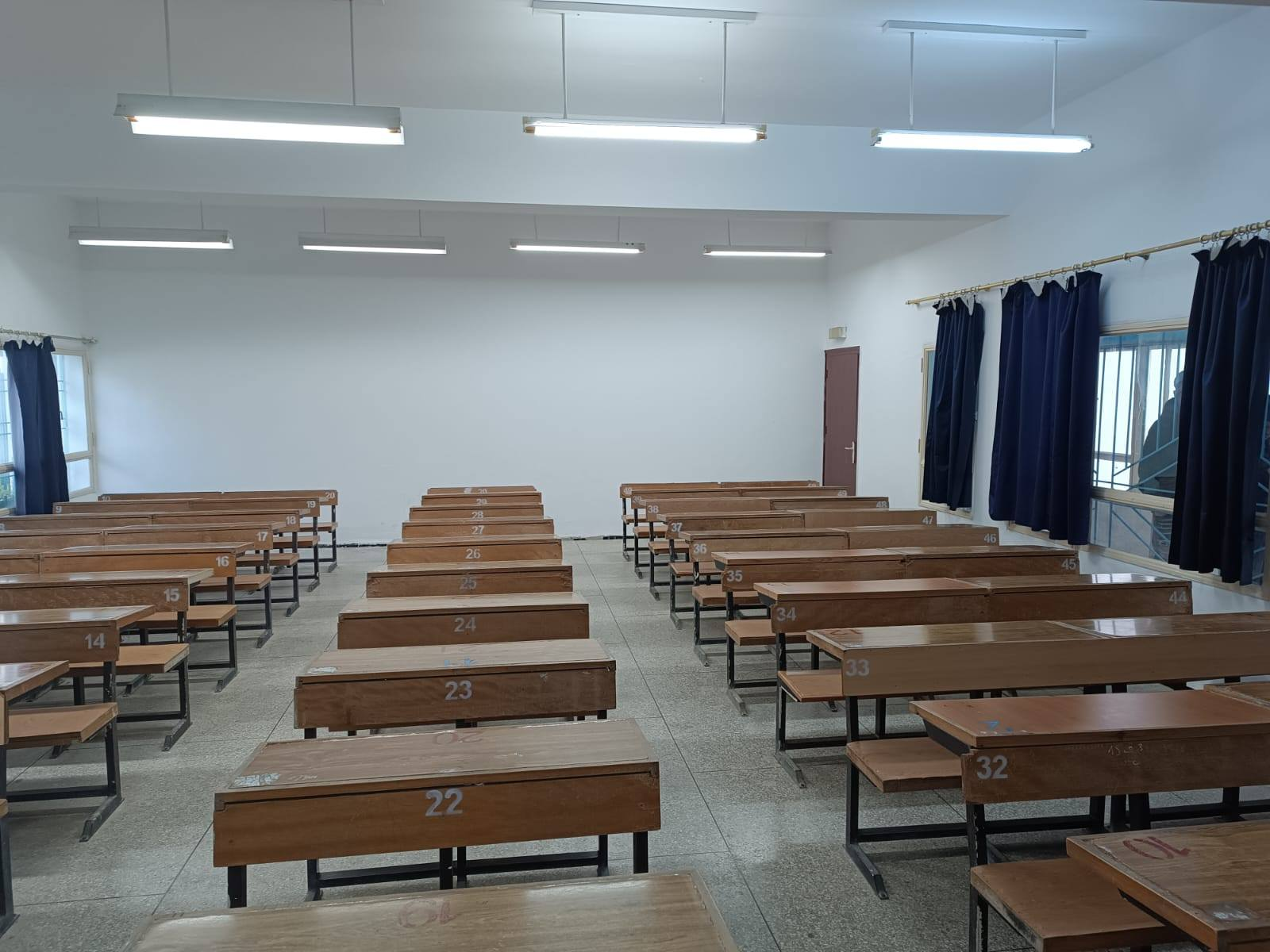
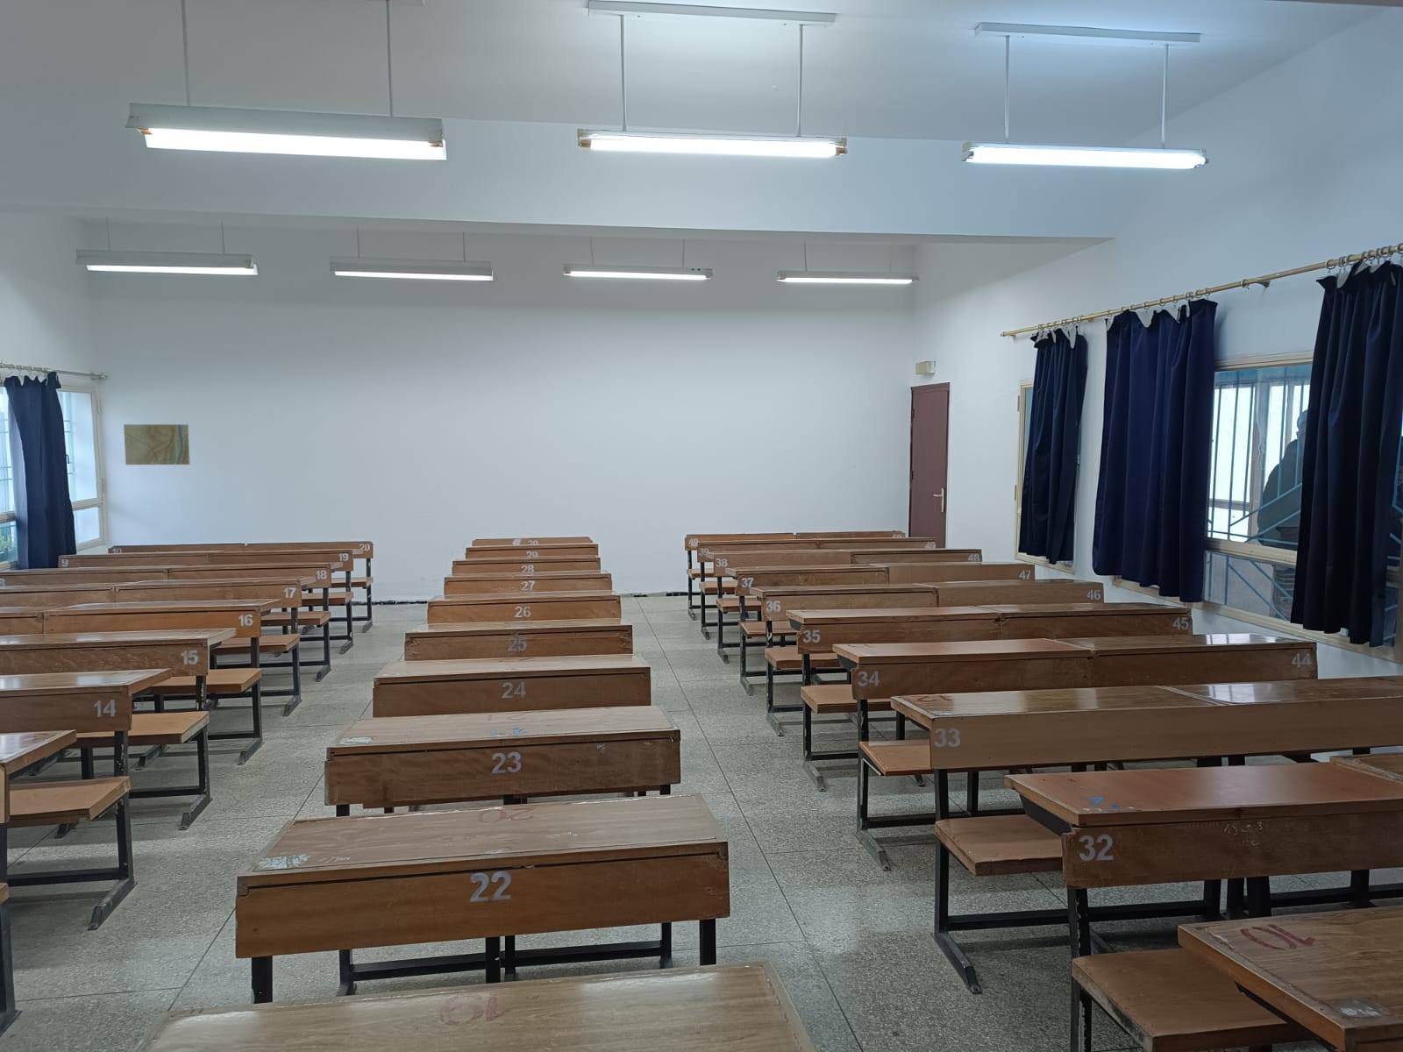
+ map [123,423,190,465]
